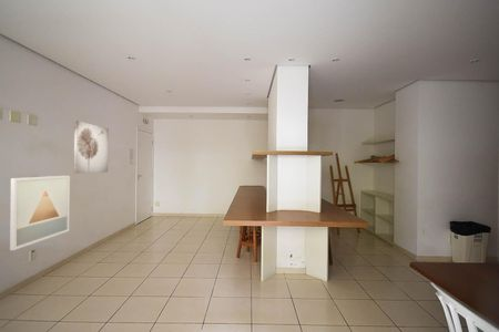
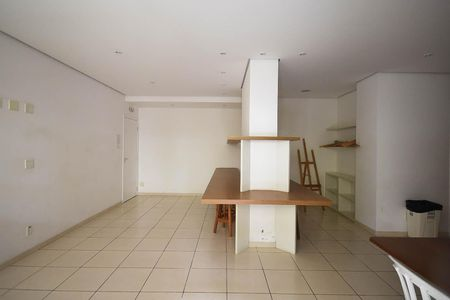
- wall art [9,175,71,251]
- wall art [73,120,110,175]
